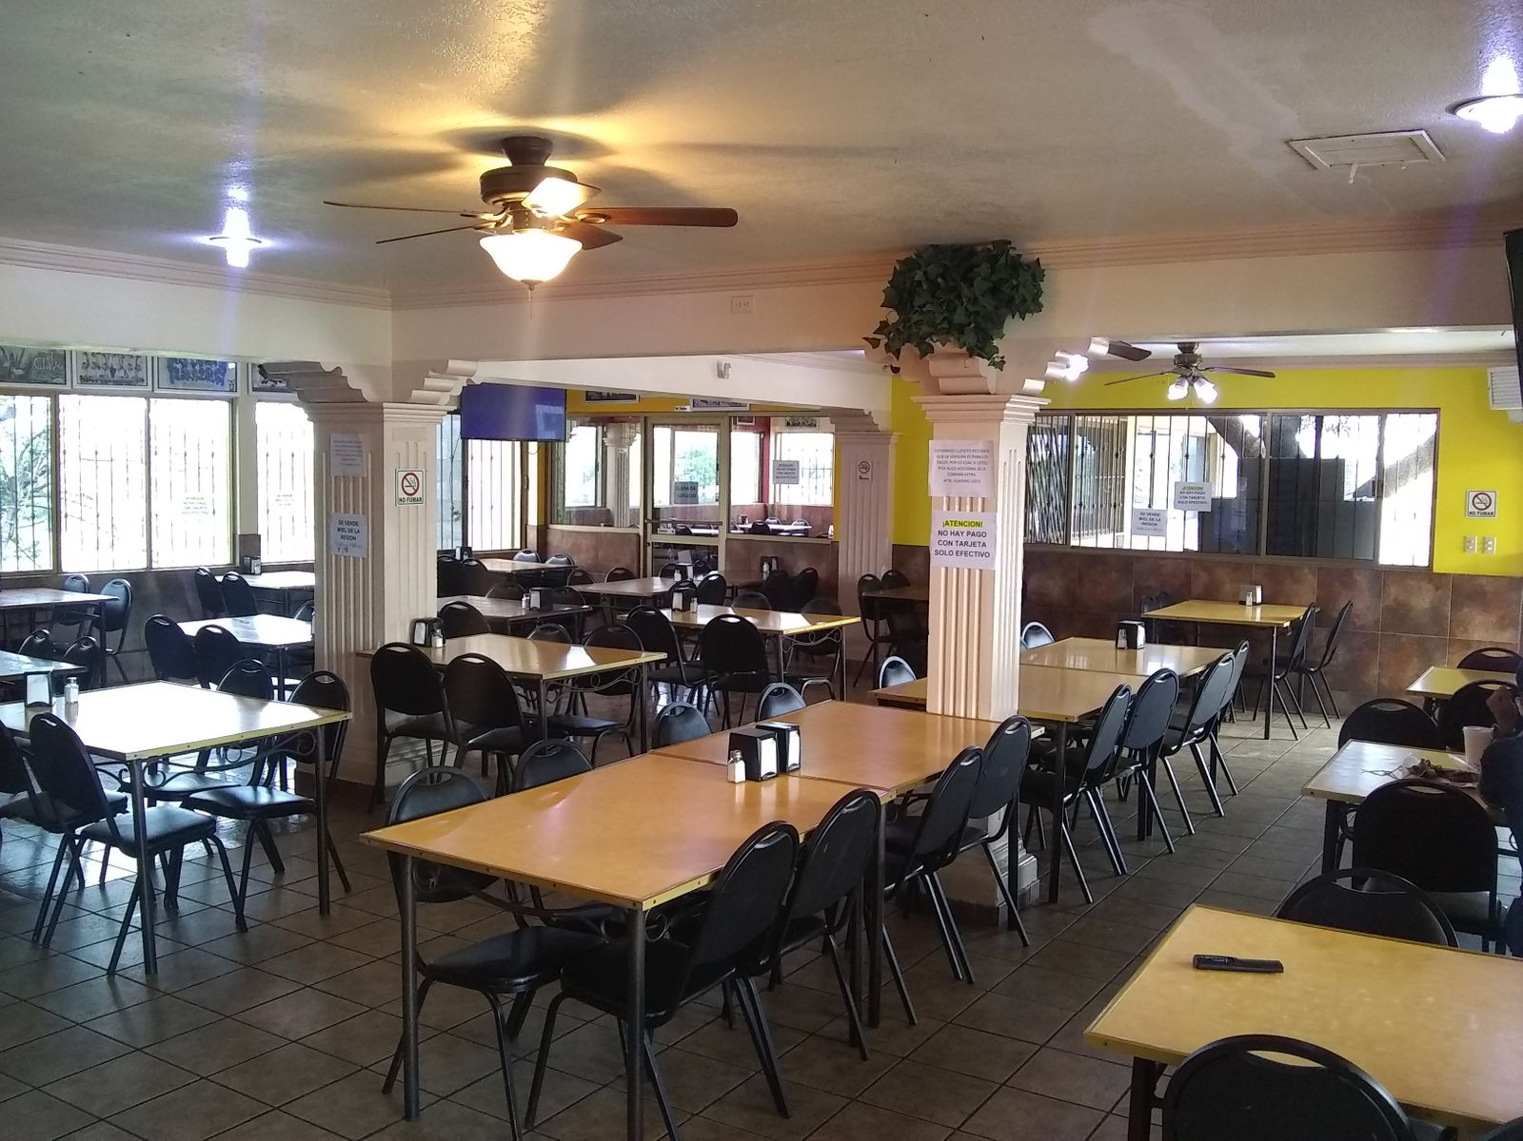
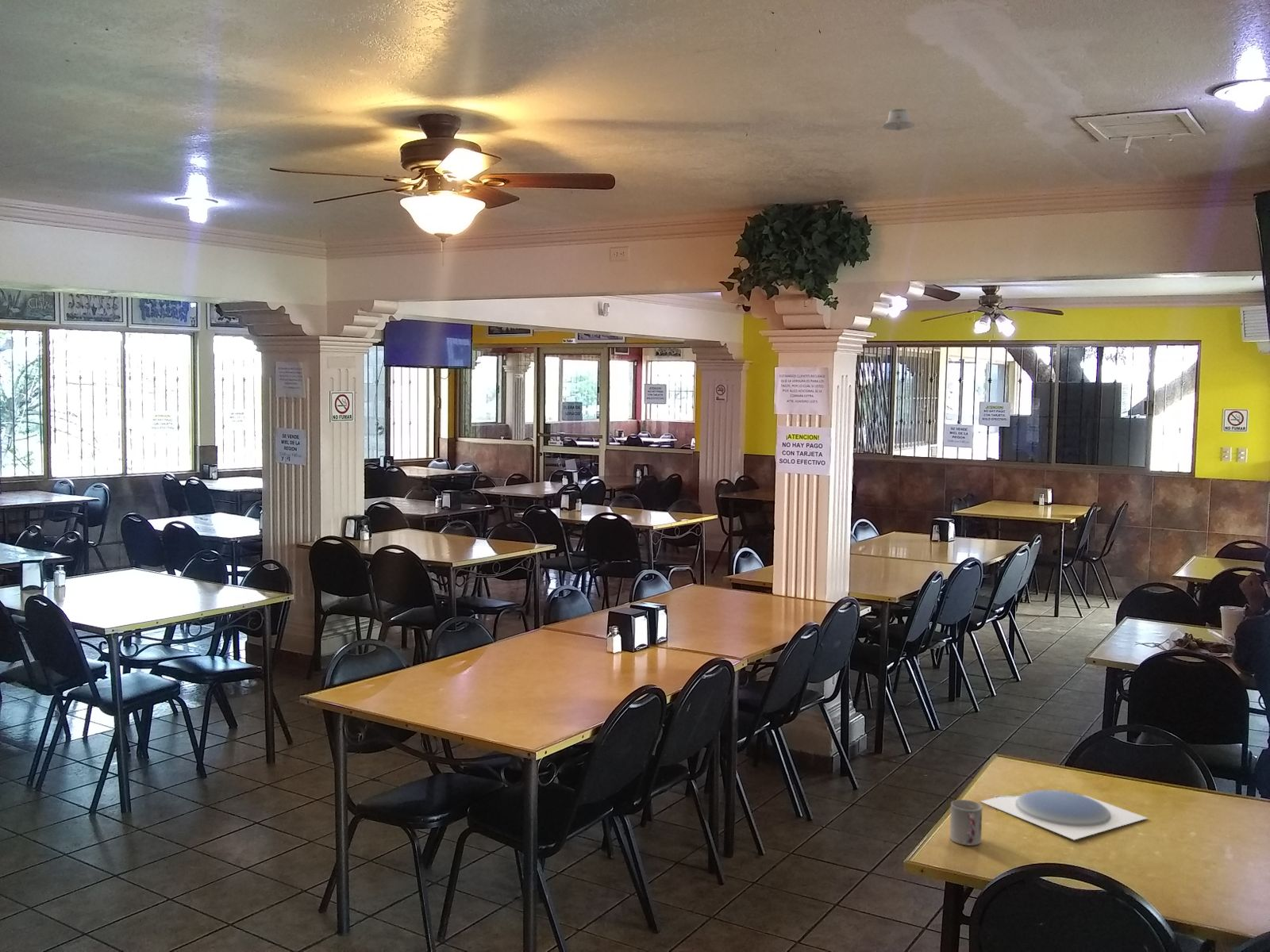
+ cup [949,799,983,846]
+ plate [979,789,1149,841]
+ recessed light [881,108,915,132]
